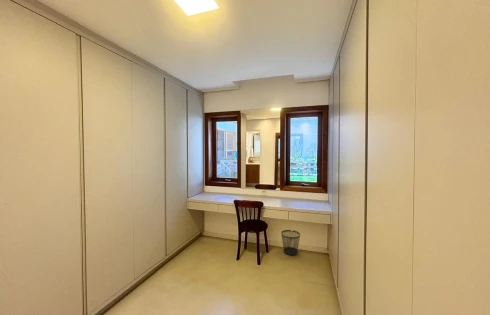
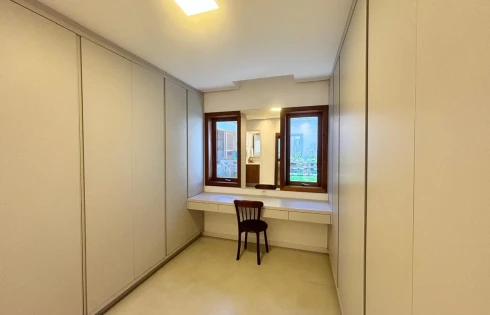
- wastebasket [280,229,301,256]
